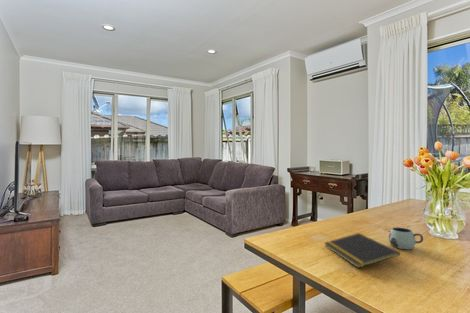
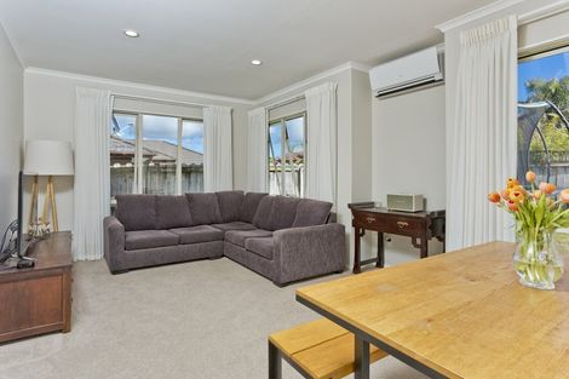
- mug [388,227,424,250]
- notepad [324,232,401,269]
